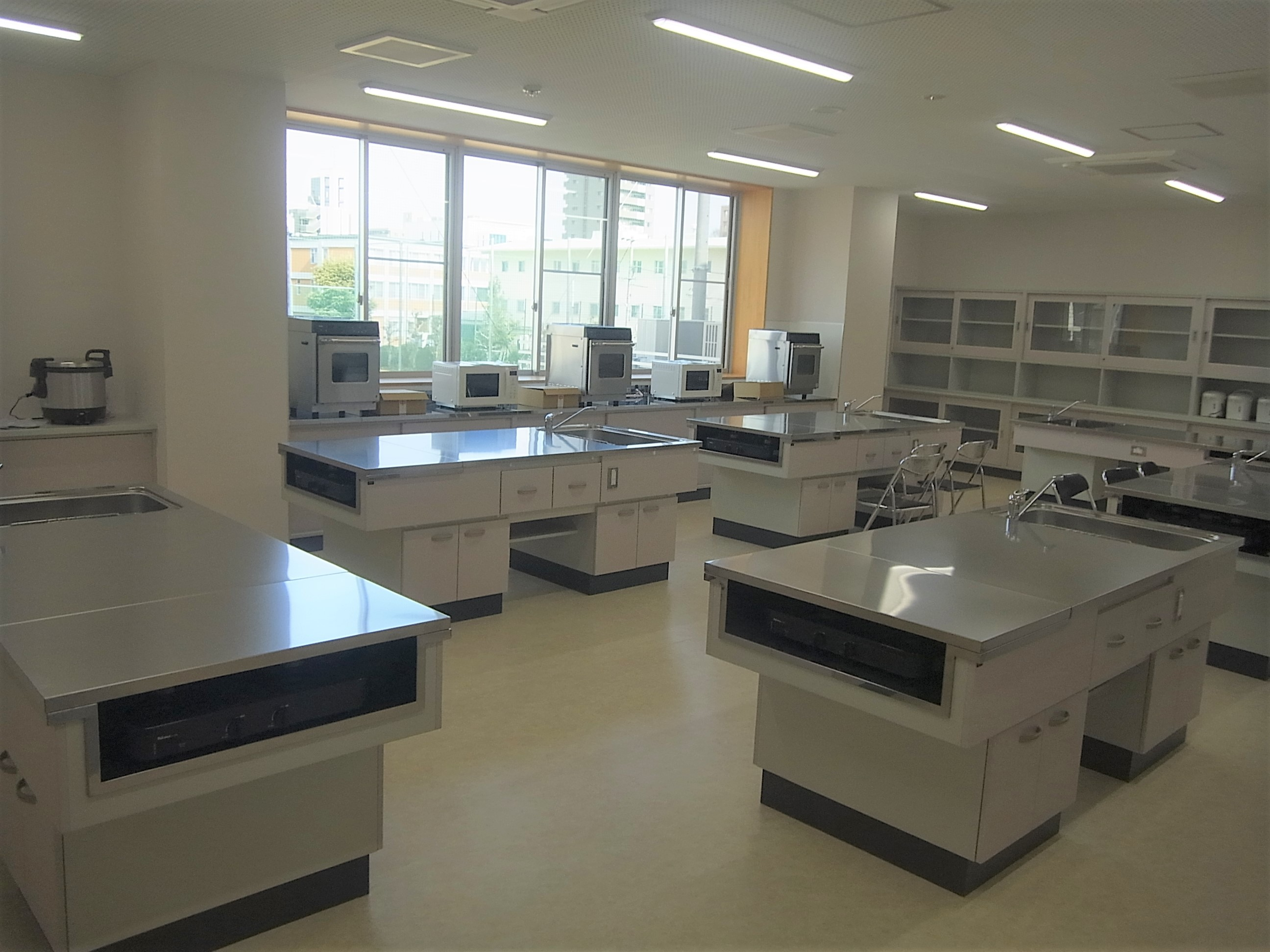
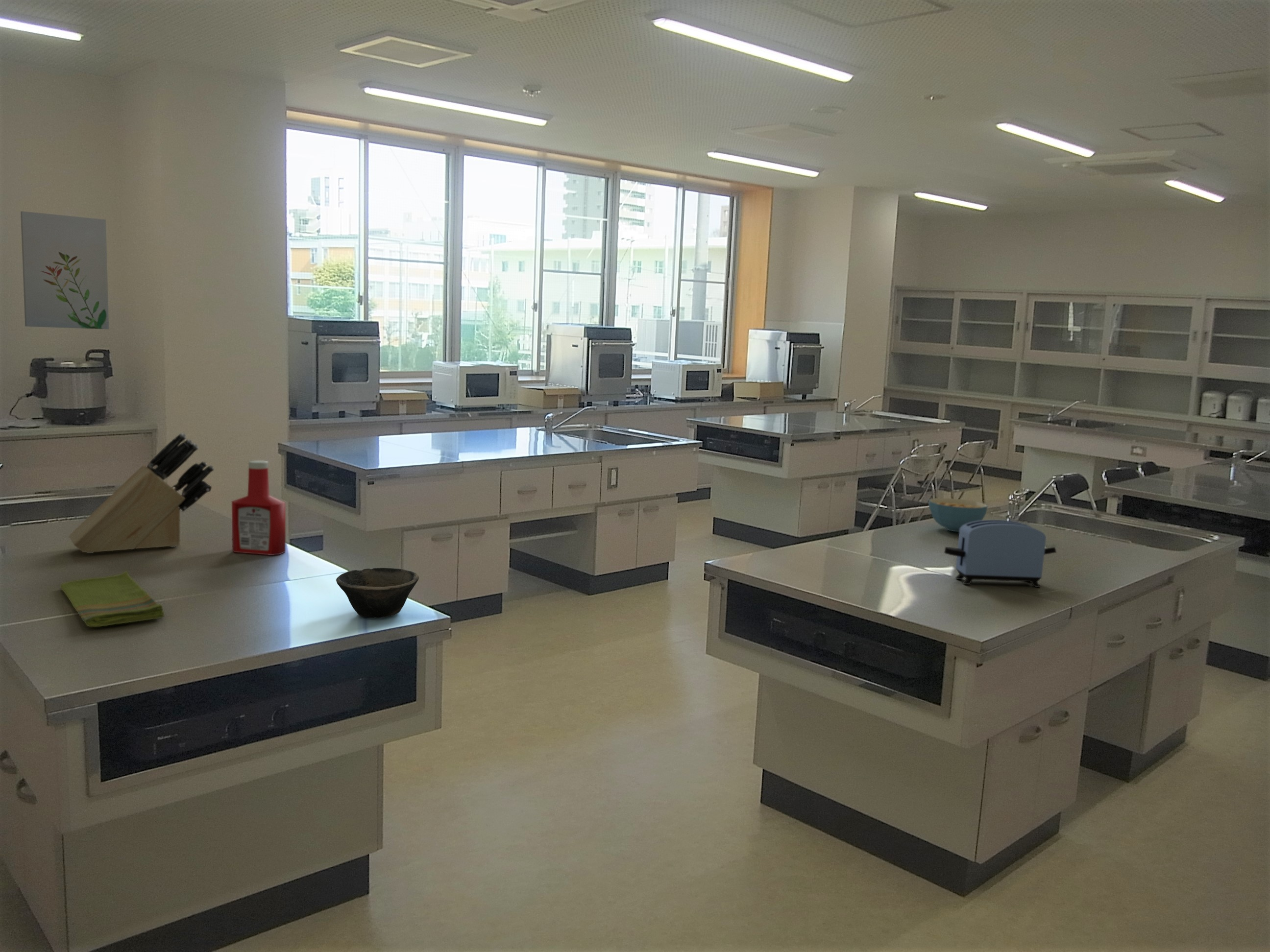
+ toaster [944,519,1057,588]
+ wall art [20,211,109,330]
+ knife block [68,432,215,554]
+ soap bottle [231,460,286,556]
+ cereal bowl [928,498,988,532]
+ dish towel [59,570,165,627]
+ bowl [336,567,419,619]
